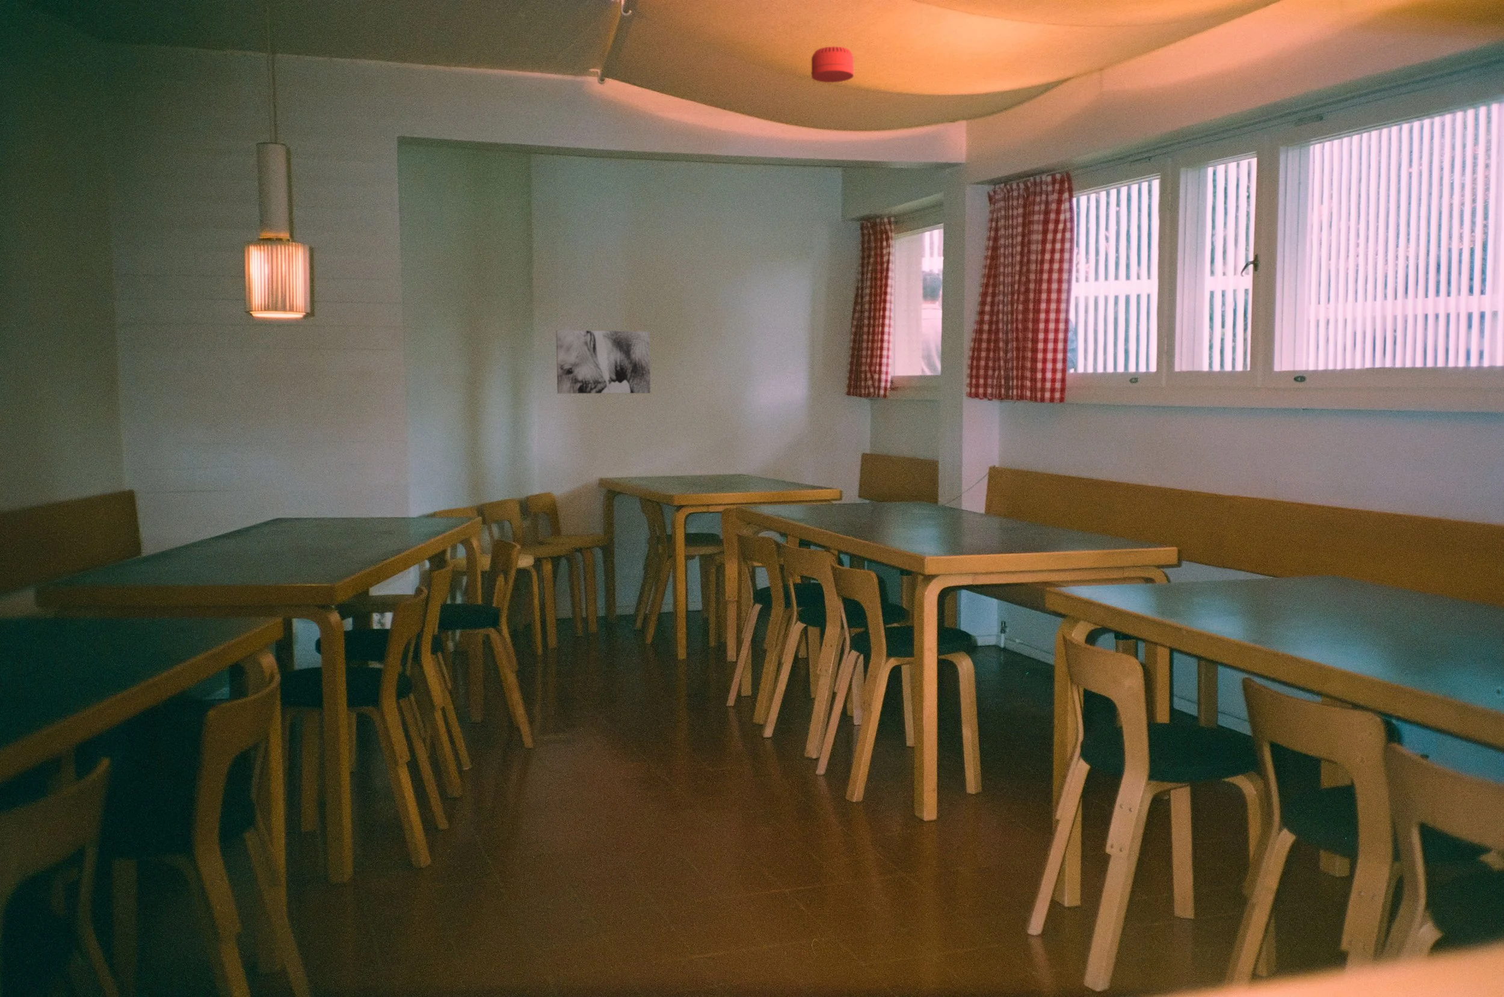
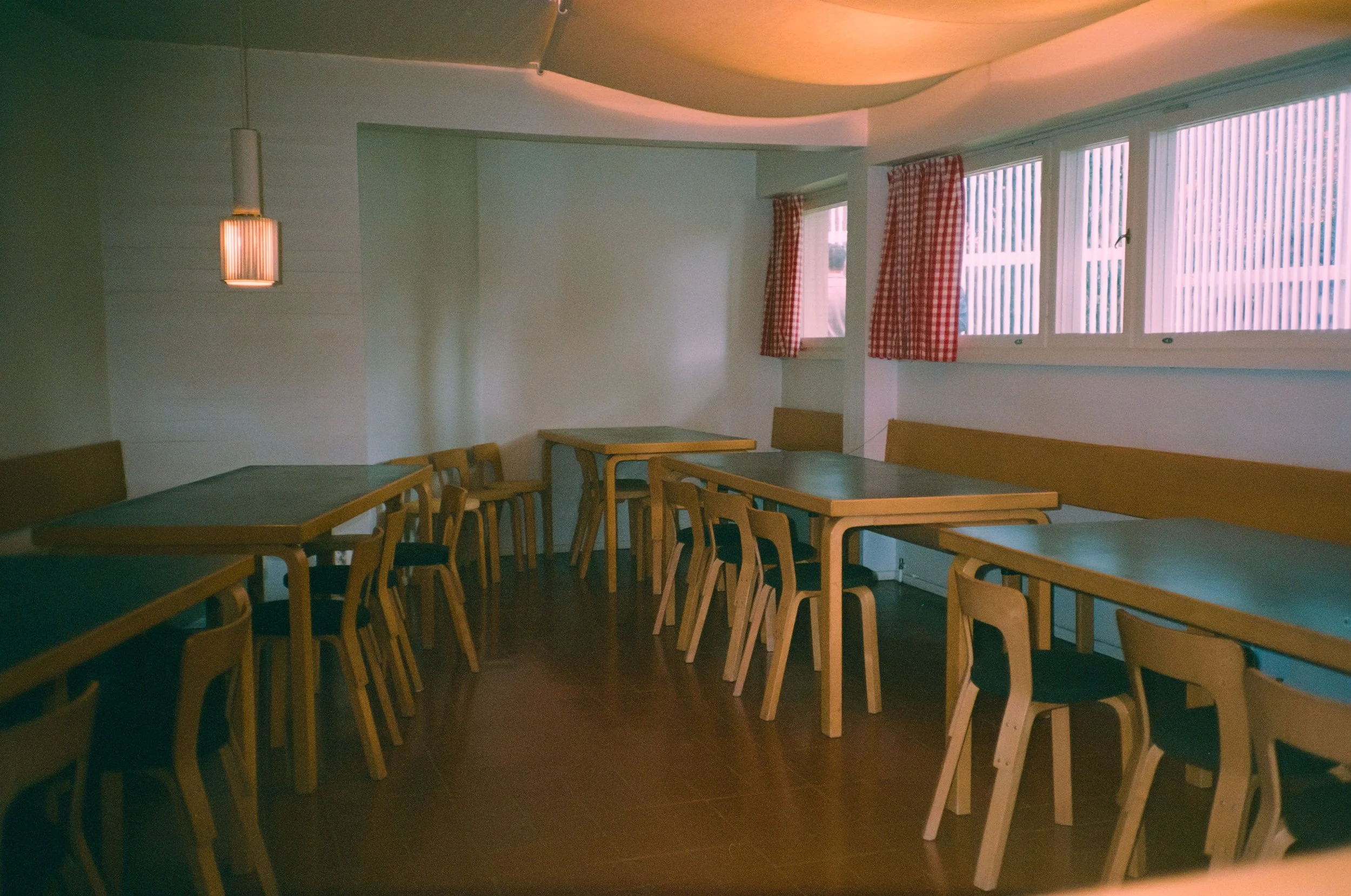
- smoke detector [810,47,854,83]
- wall art [556,329,651,394]
